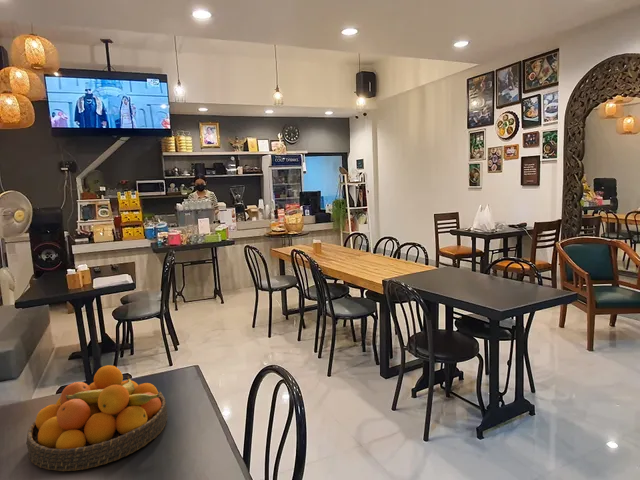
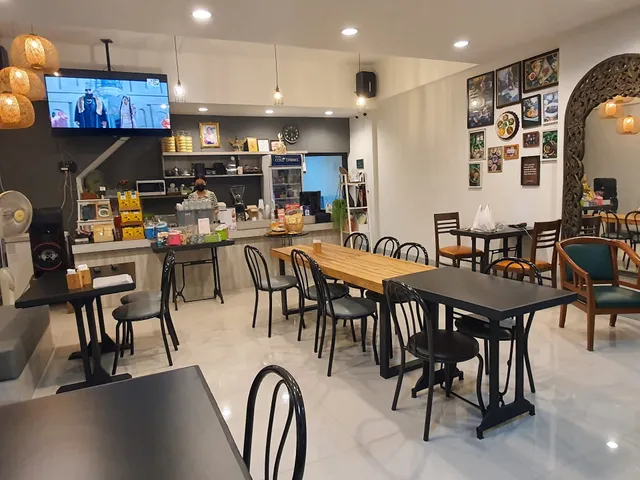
- fruit bowl [26,364,168,472]
